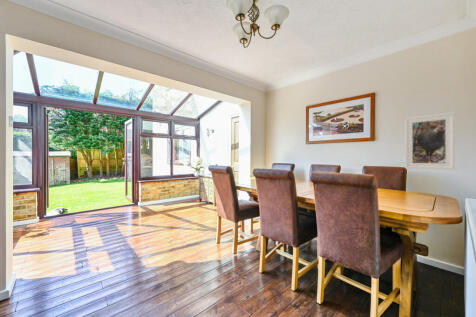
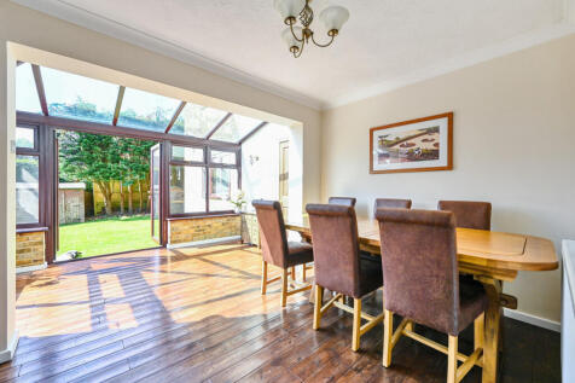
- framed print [404,111,456,171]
